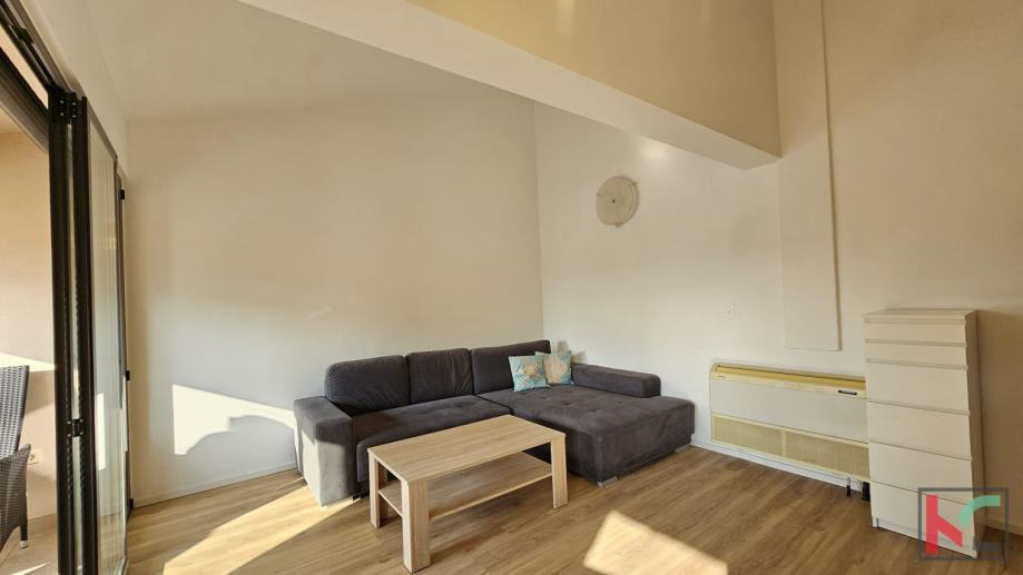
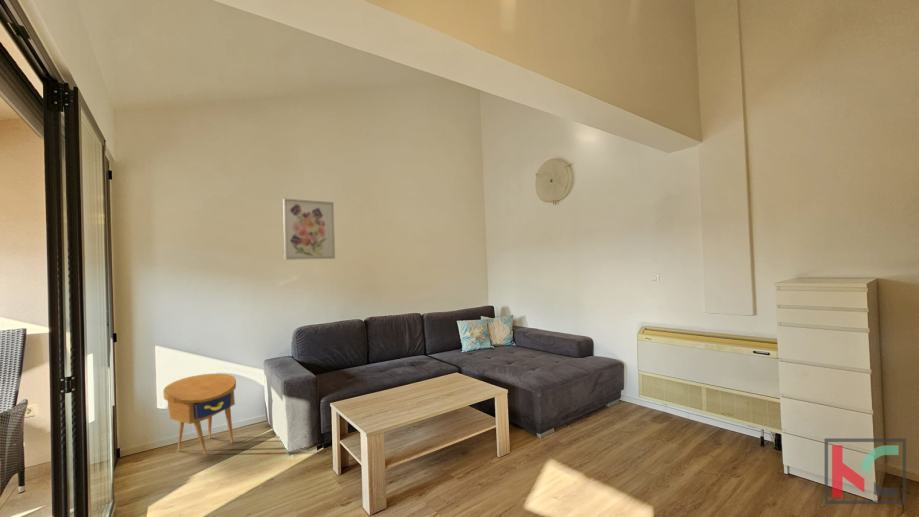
+ wall art [282,198,336,261]
+ side table [162,372,237,455]
